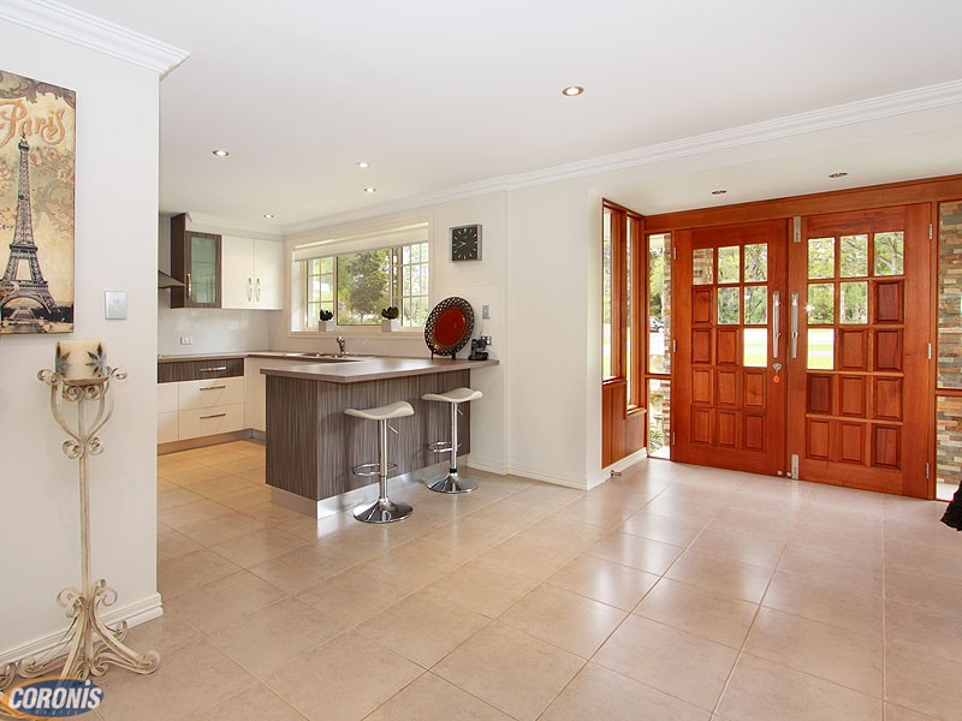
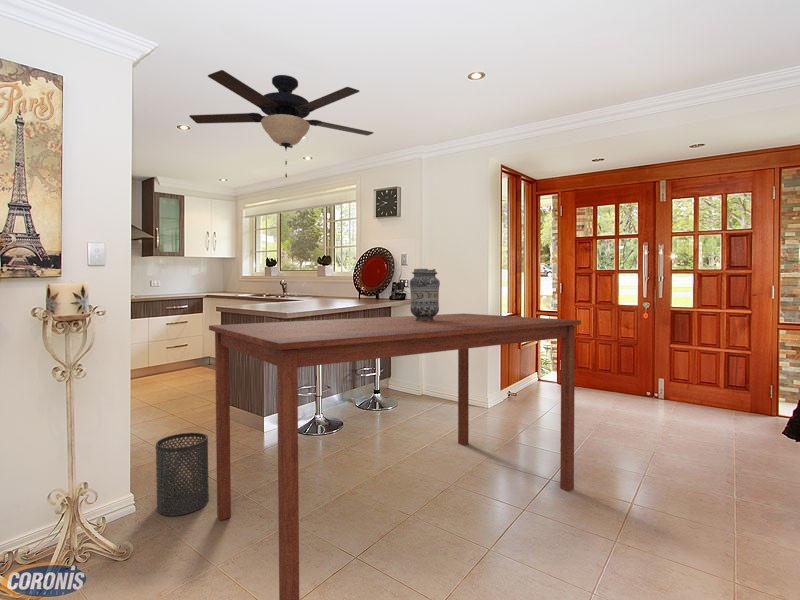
+ ceiling fan [188,69,374,178]
+ vase [408,268,441,321]
+ trash can [154,432,210,517]
+ dining table [208,313,582,600]
